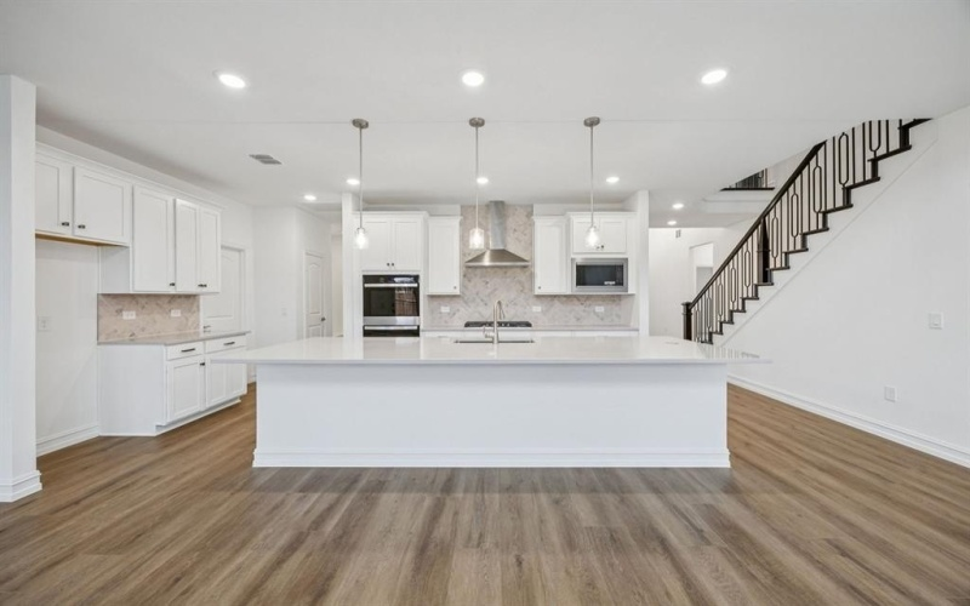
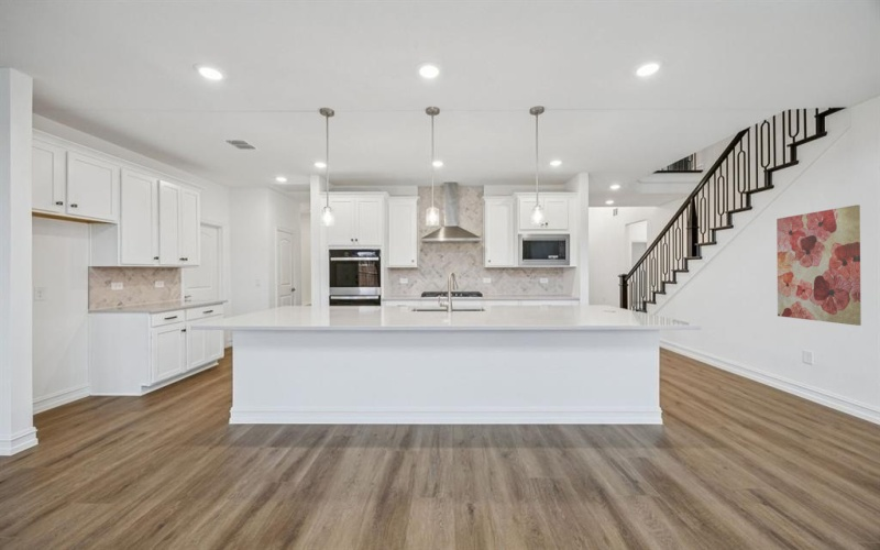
+ wall art [776,204,862,327]
